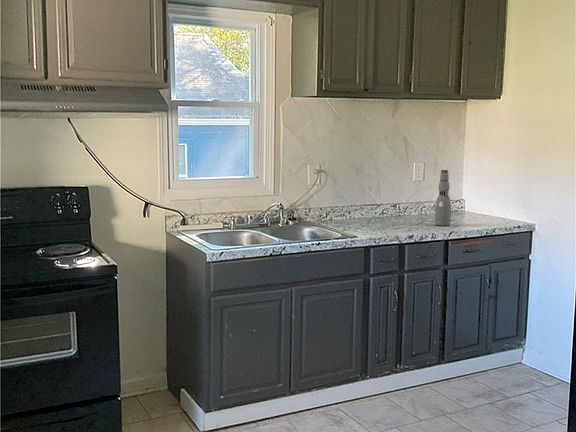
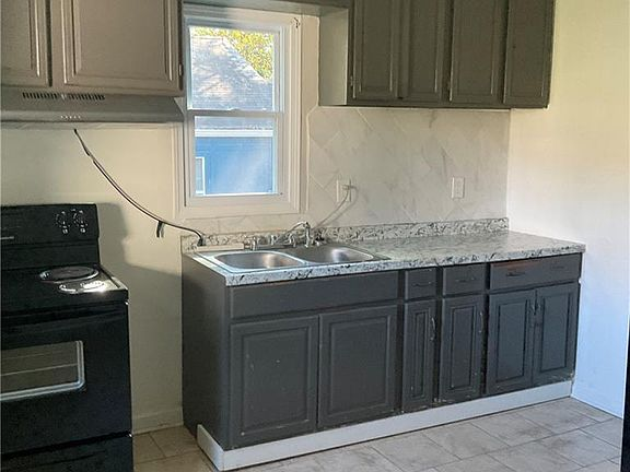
- bottle [434,169,452,227]
